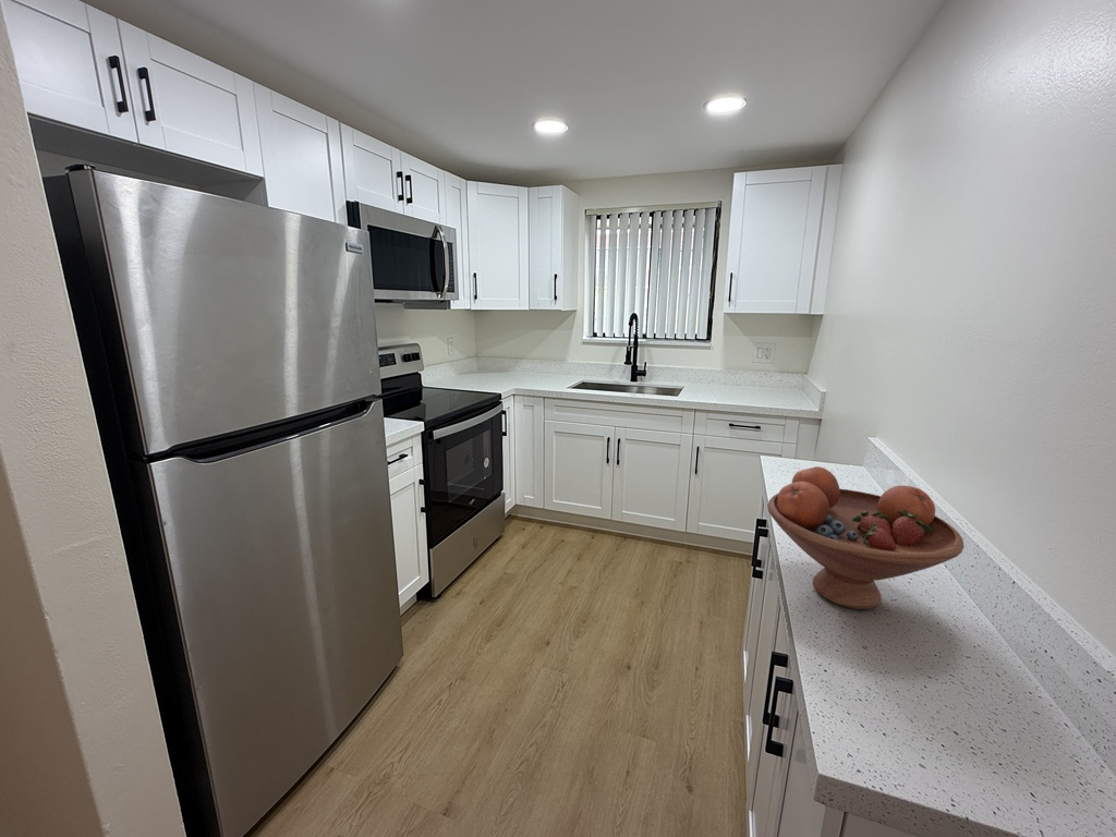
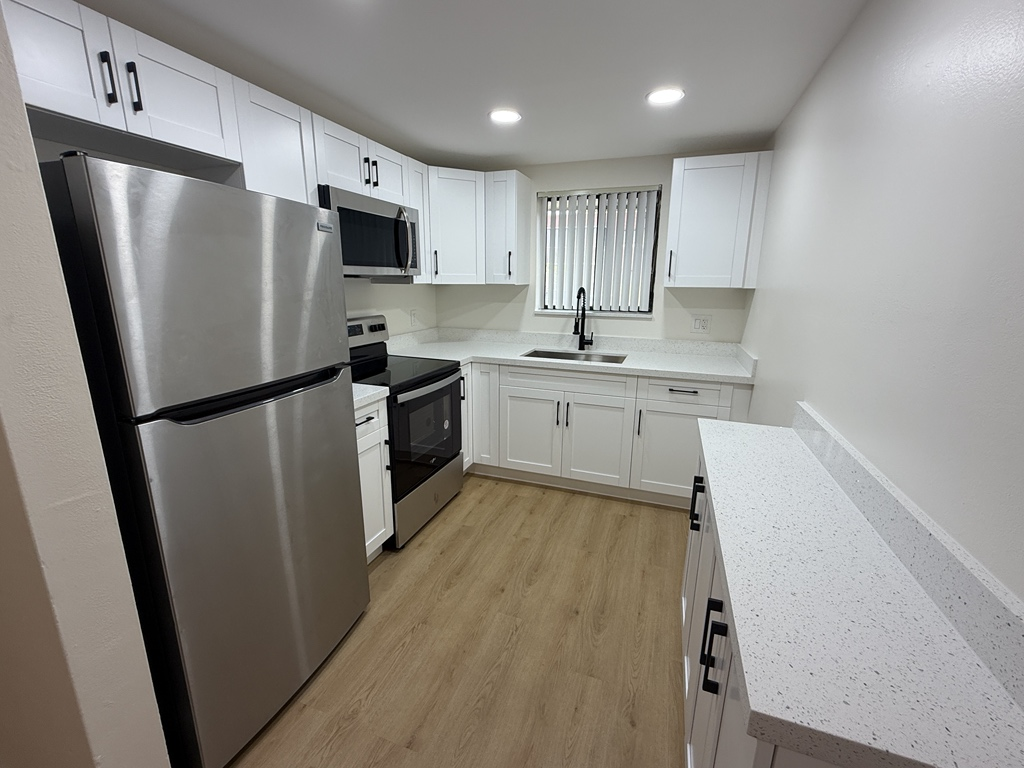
- fruit bowl [766,465,966,610]
